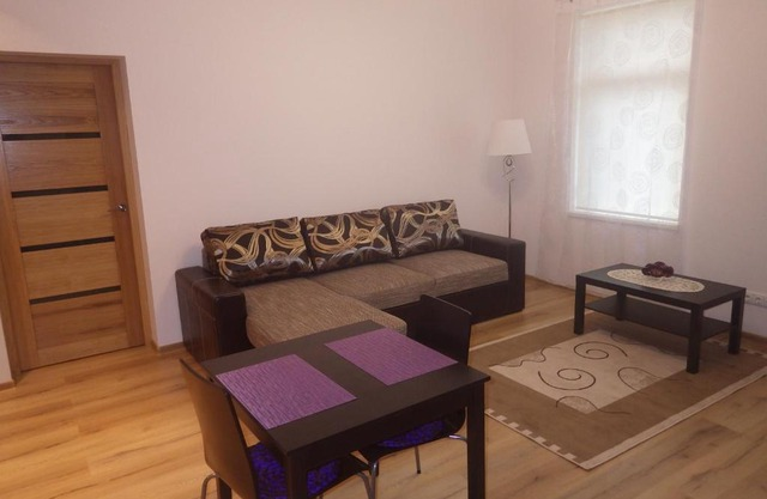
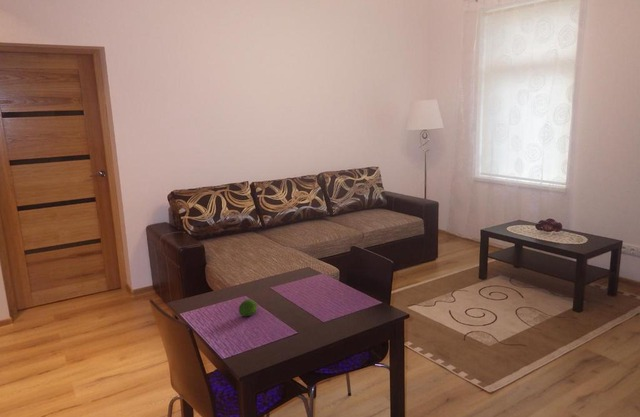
+ fruit [237,298,258,317]
